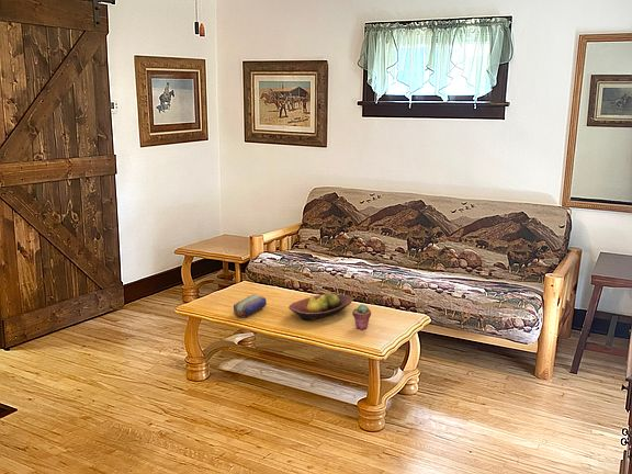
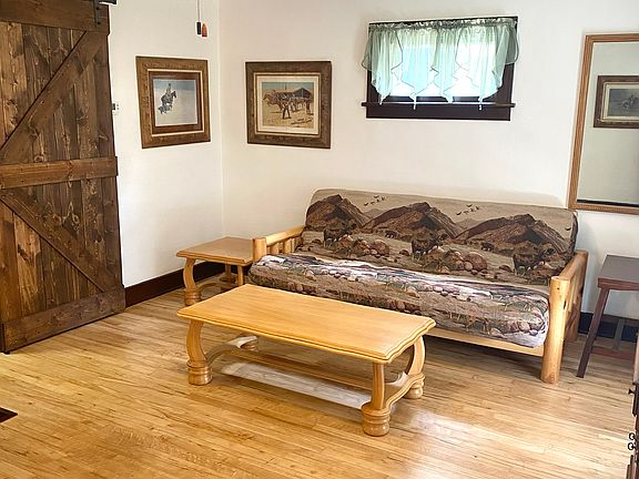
- pencil case [233,294,268,318]
- potted succulent [351,303,372,330]
- fruit bowl [287,291,353,321]
